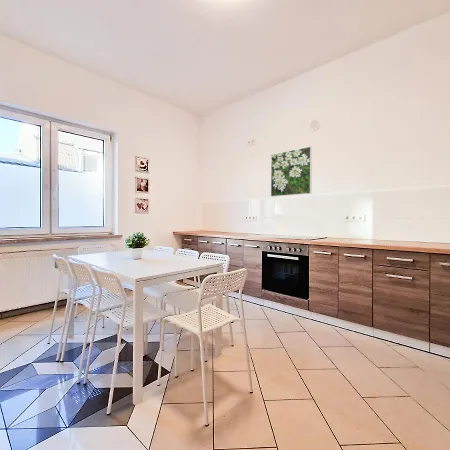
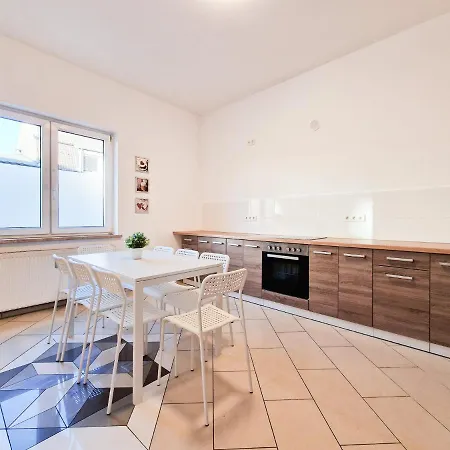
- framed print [270,146,313,198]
